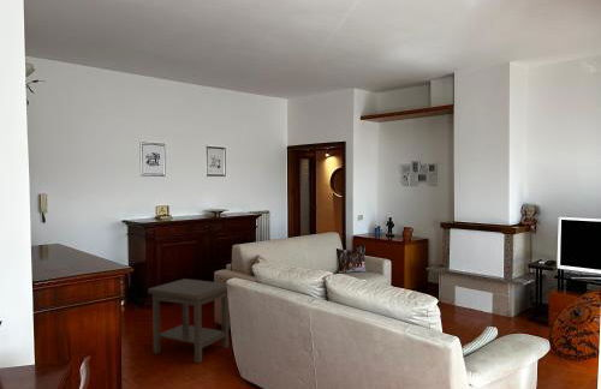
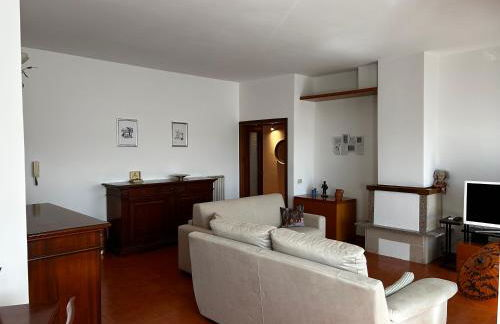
- side table [148,277,230,364]
